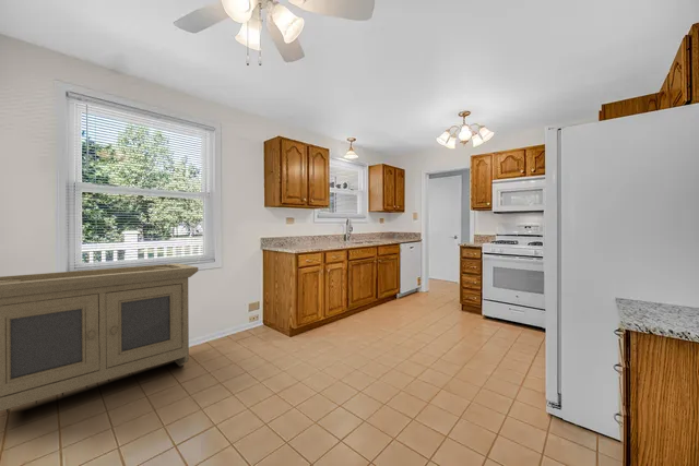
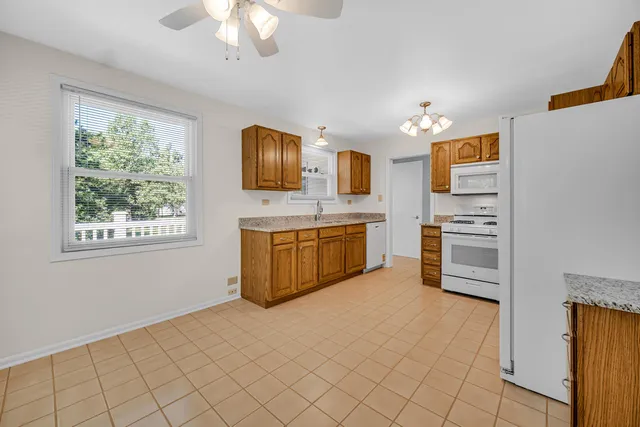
- storage cabinet [0,262,199,414]
